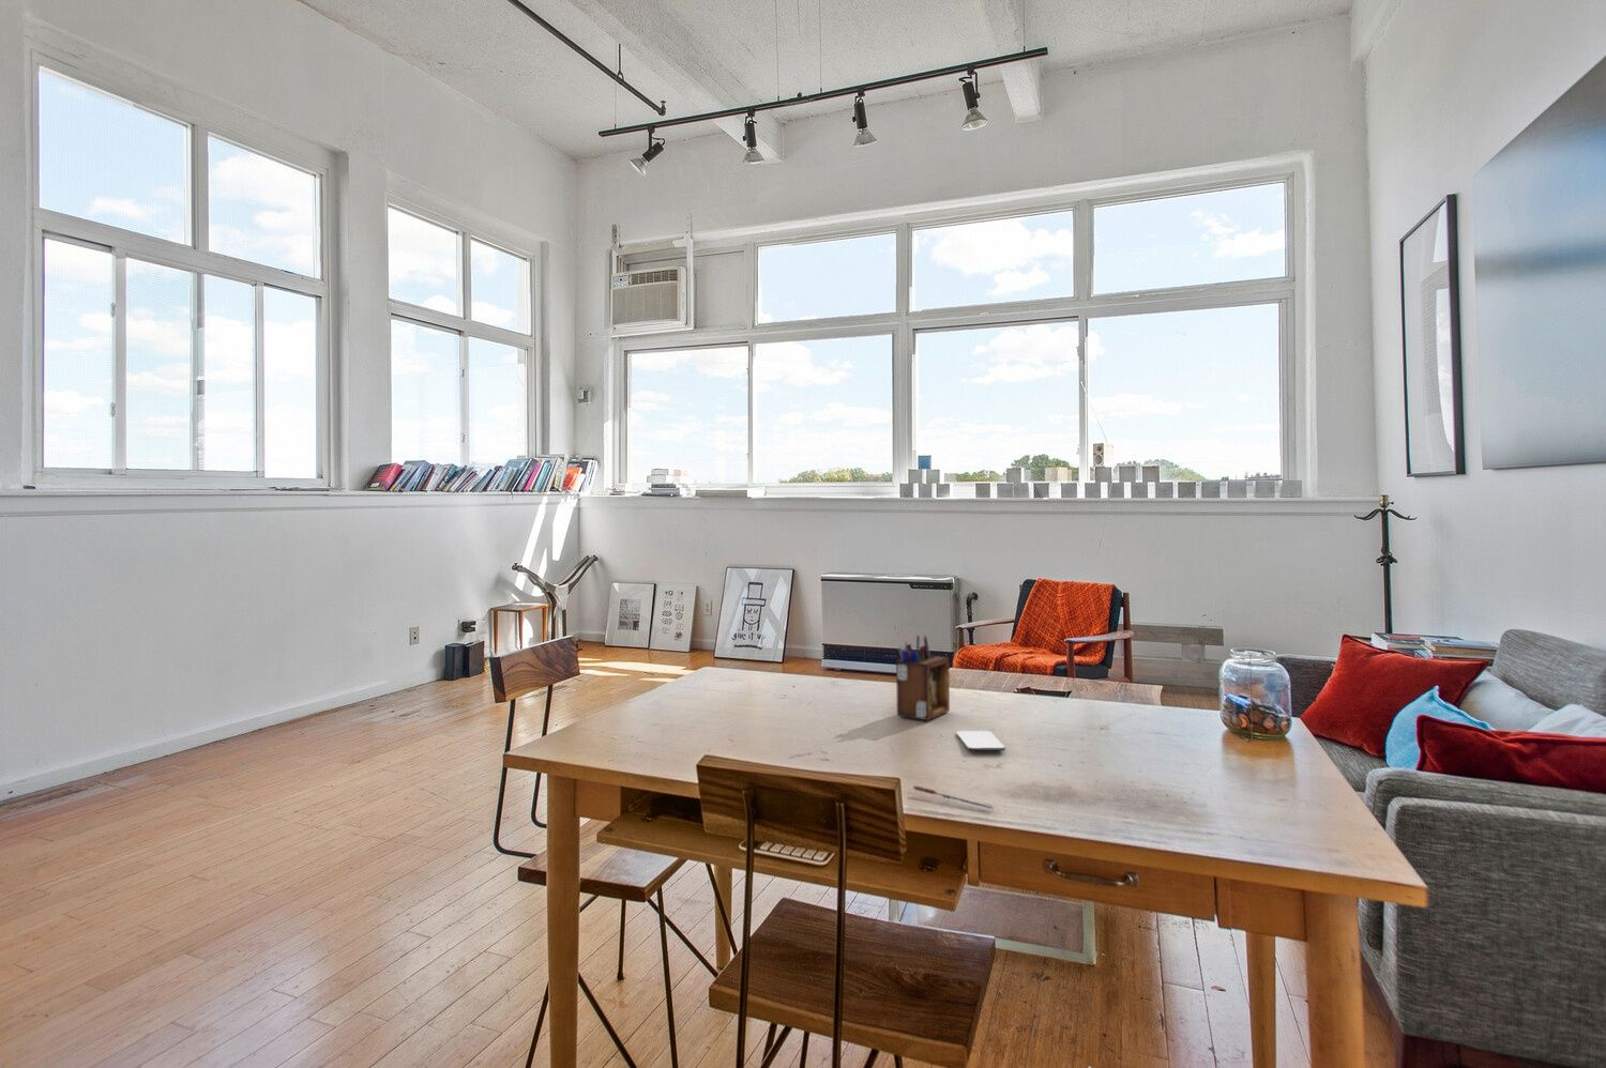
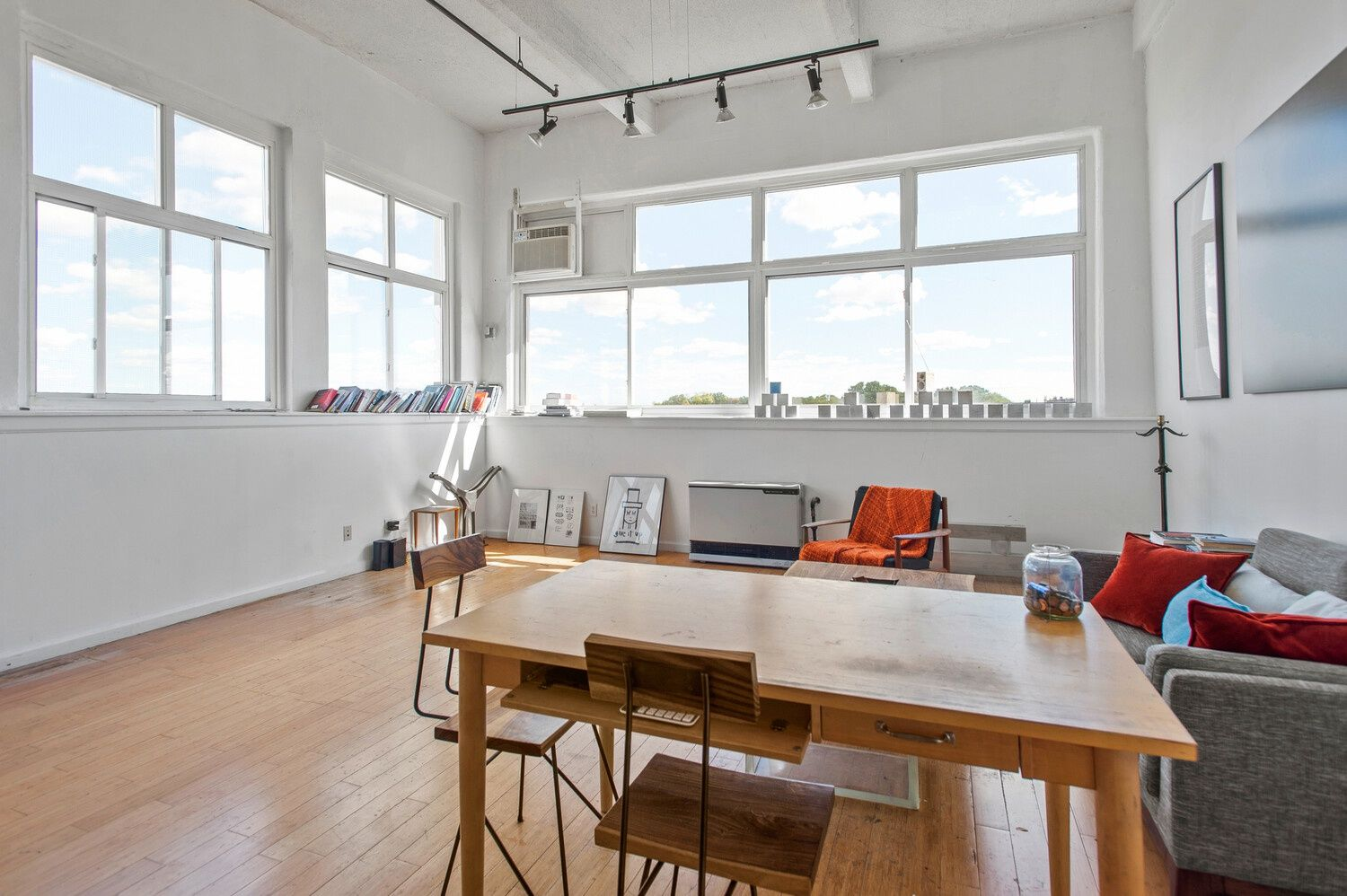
- desk organizer [895,634,950,721]
- pen [912,784,993,811]
- smartphone [955,729,1006,752]
